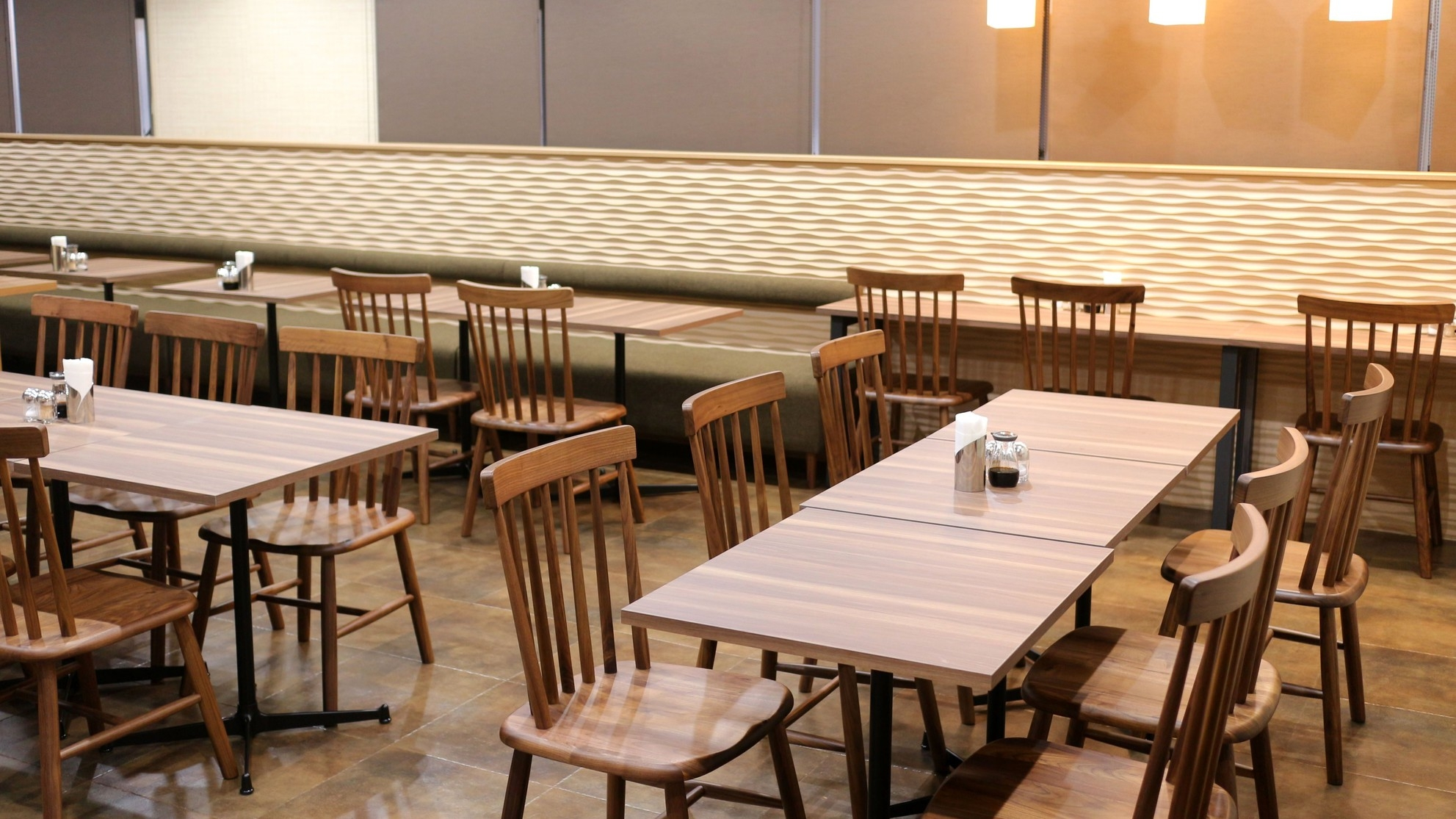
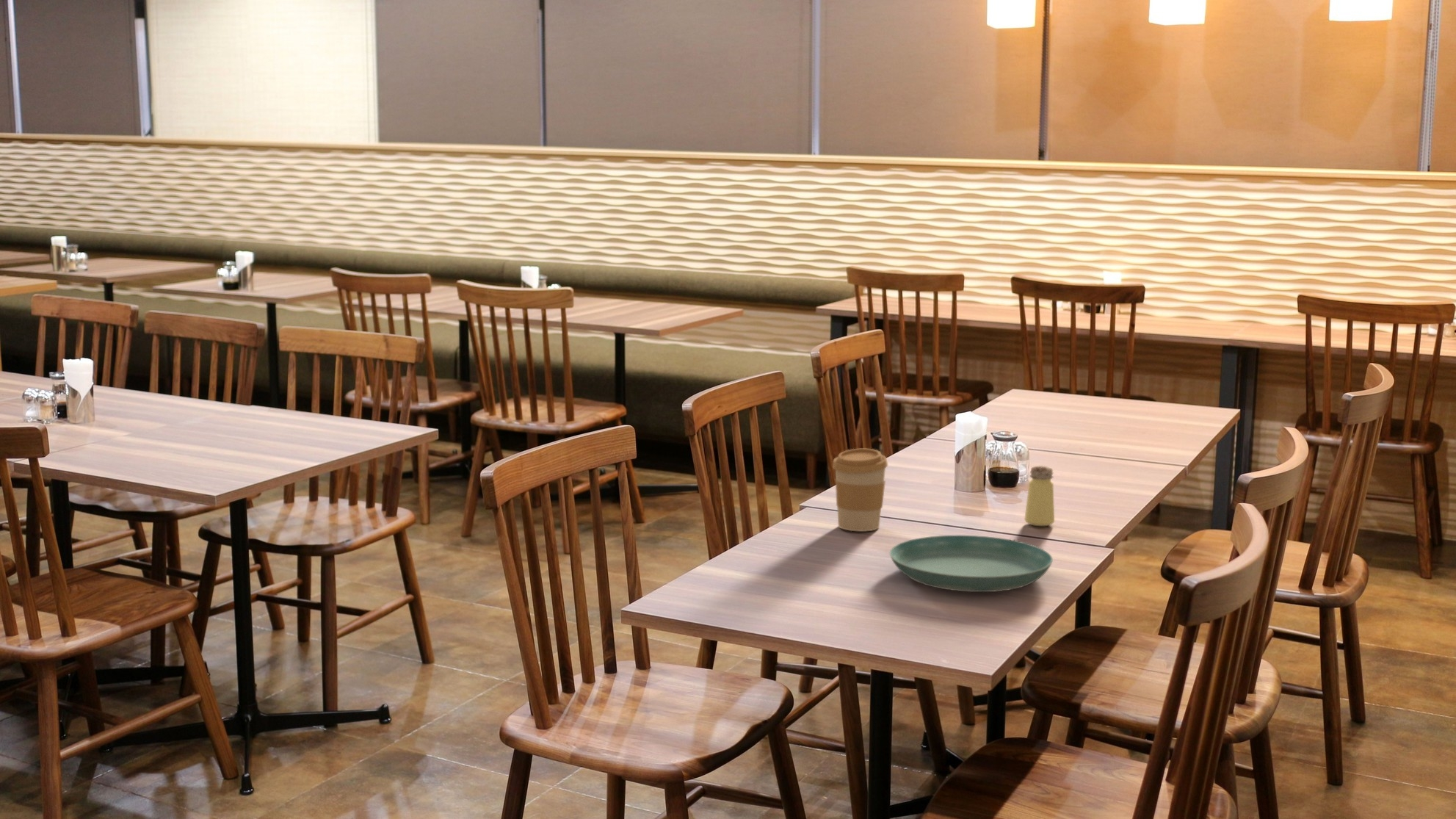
+ coffee cup [832,448,888,532]
+ saltshaker [1024,465,1055,527]
+ saucer [889,535,1054,593]
